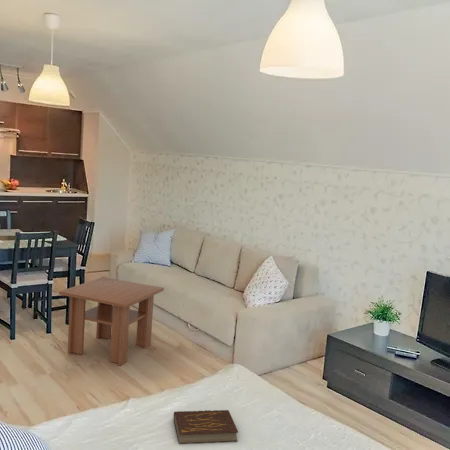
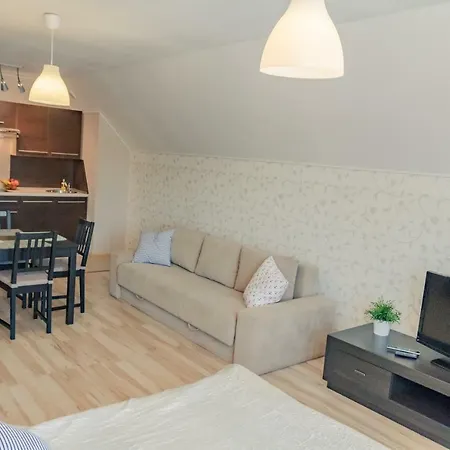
- coffee table [58,276,165,367]
- book [173,409,239,445]
